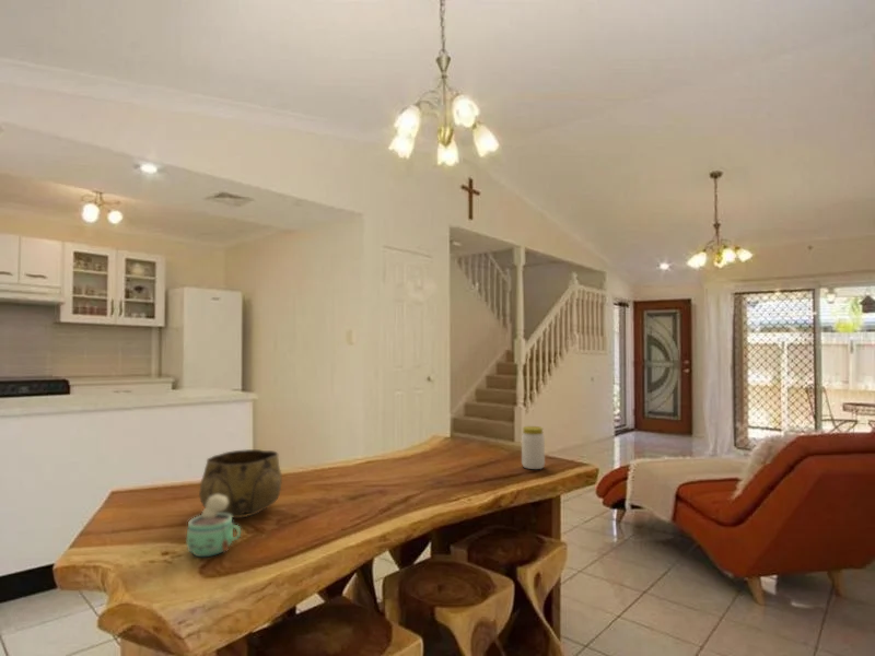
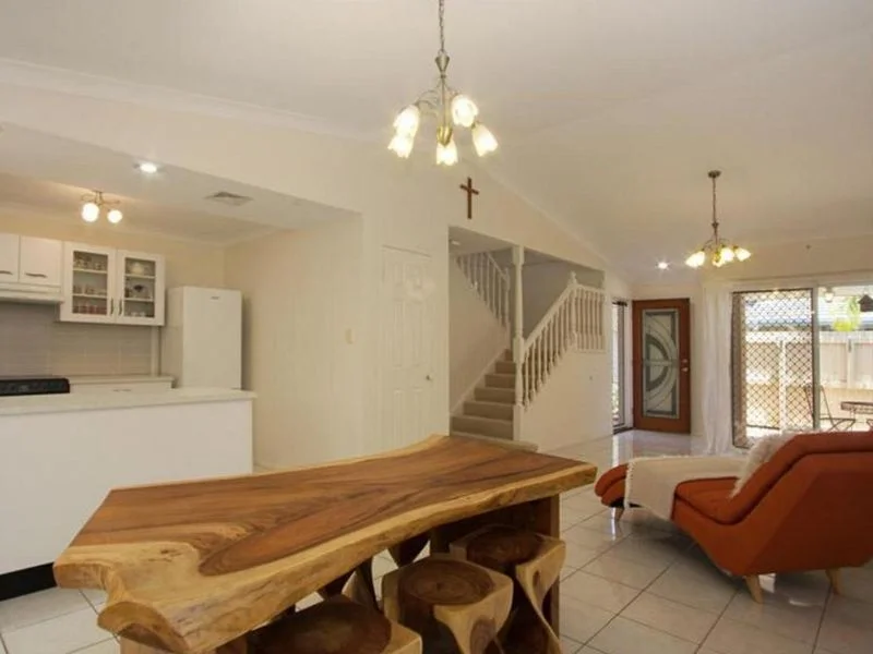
- jar [521,425,546,470]
- decorative bowl [198,448,283,518]
- chocolate milk [186,494,242,558]
